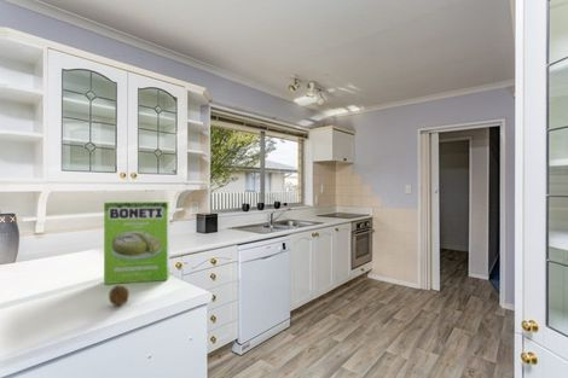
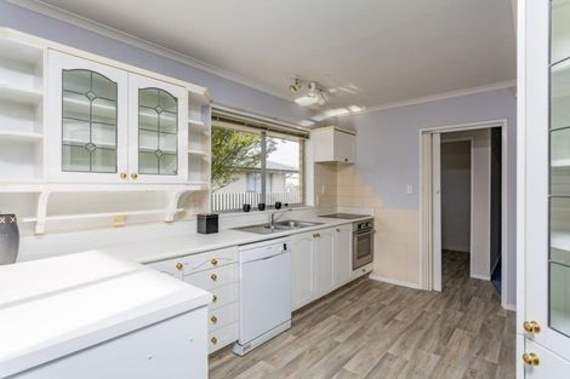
- fruit [108,284,131,307]
- cake mix box [103,200,170,285]
